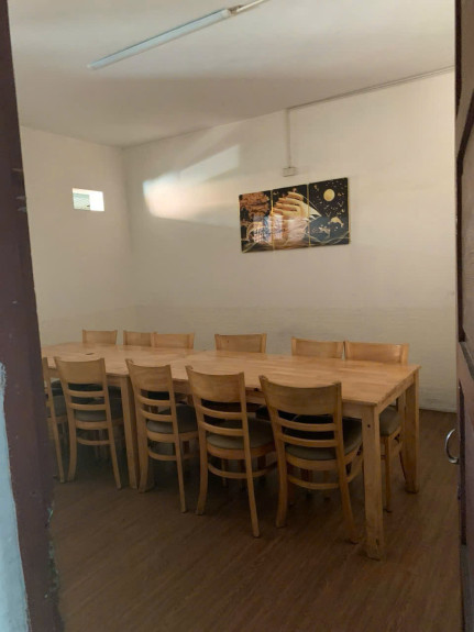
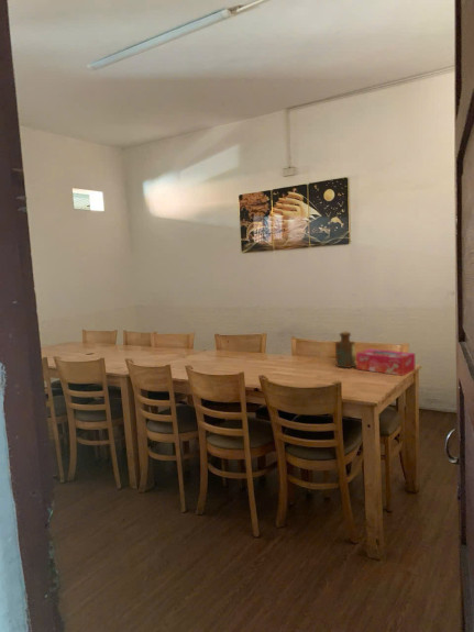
+ bottle [334,330,356,369]
+ tissue box [355,347,417,377]
